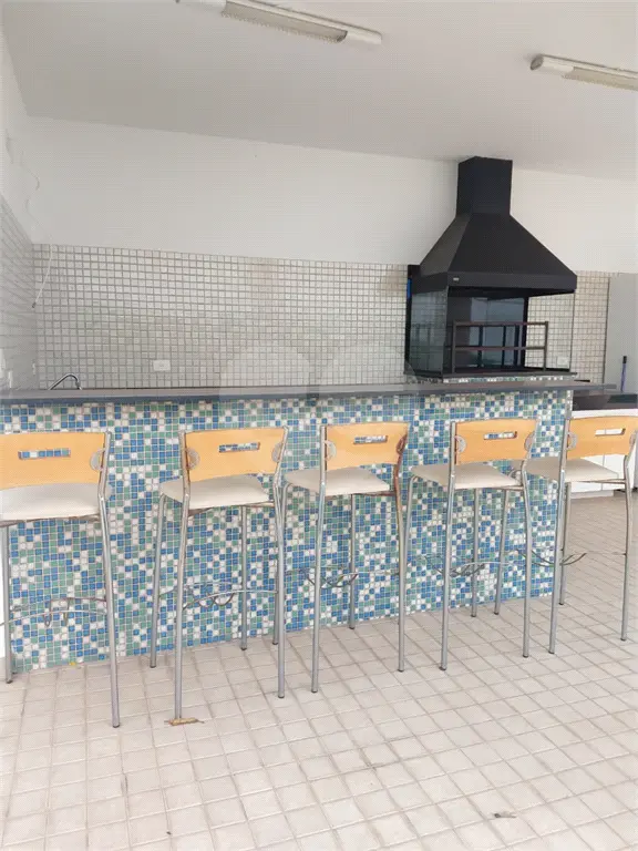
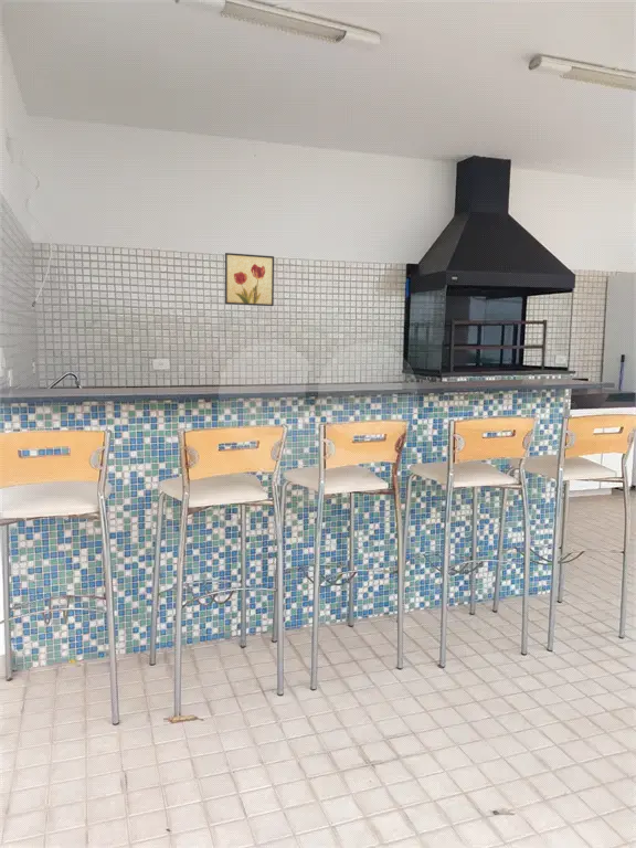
+ wall art [224,252,275,307]
